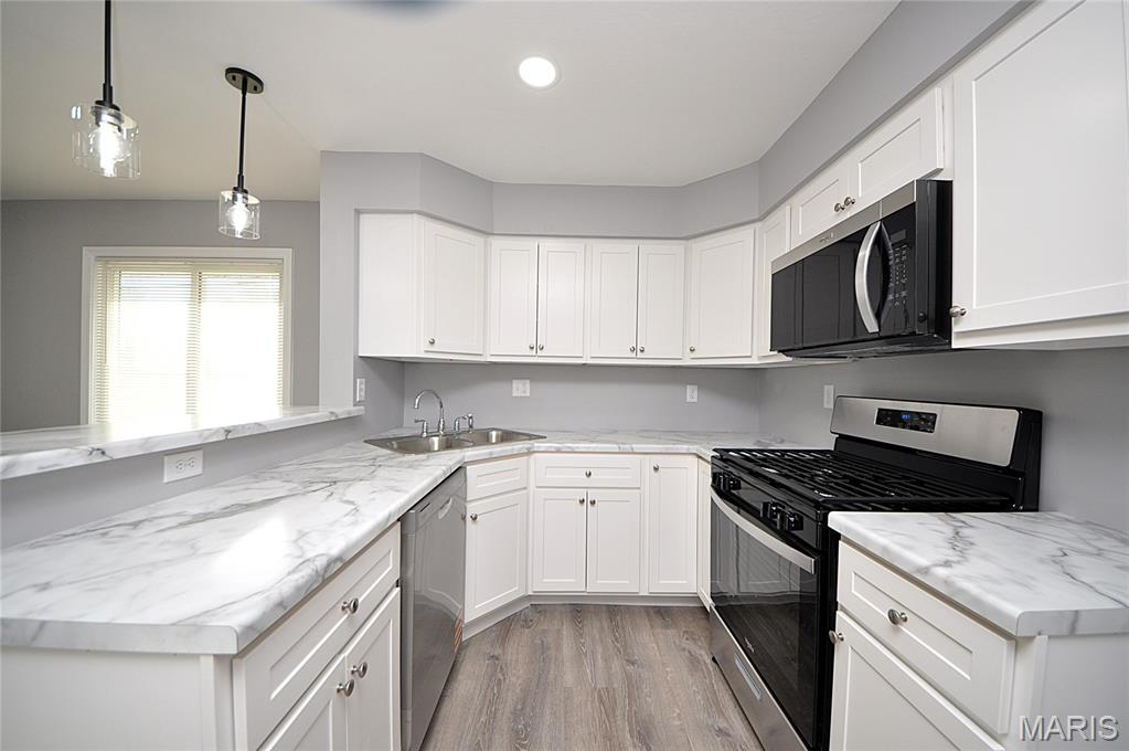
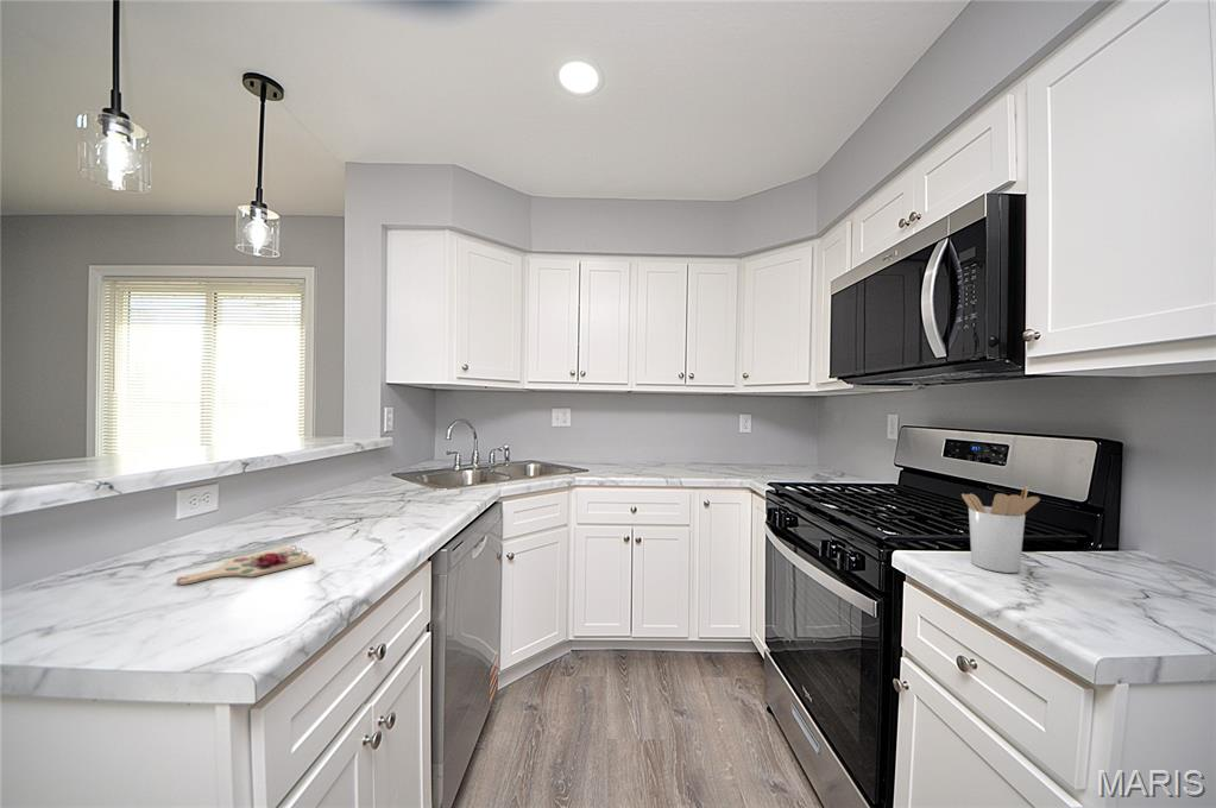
+ utensil holder [960,485,1041,574]
+ cutting board [176,544,315,586]
